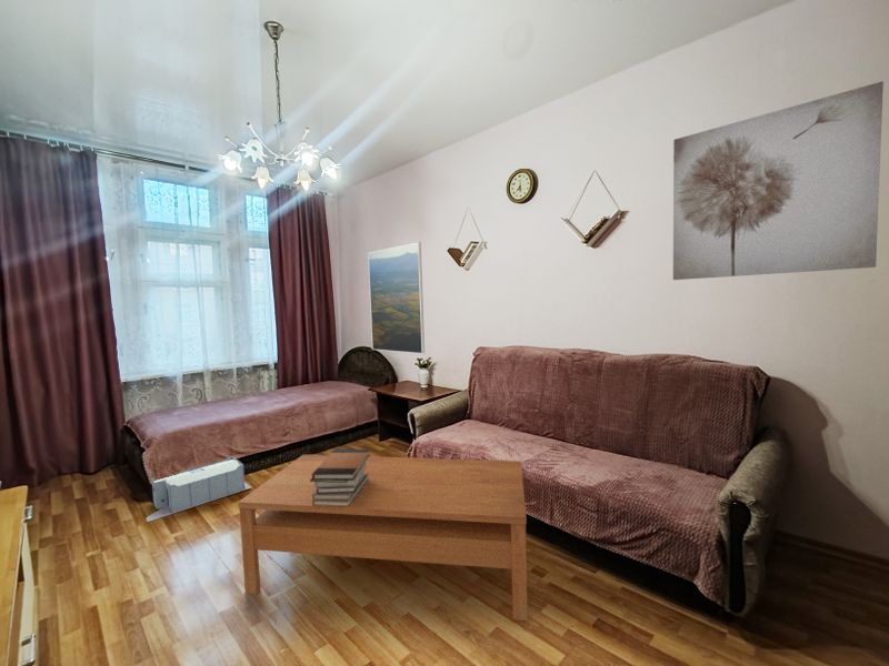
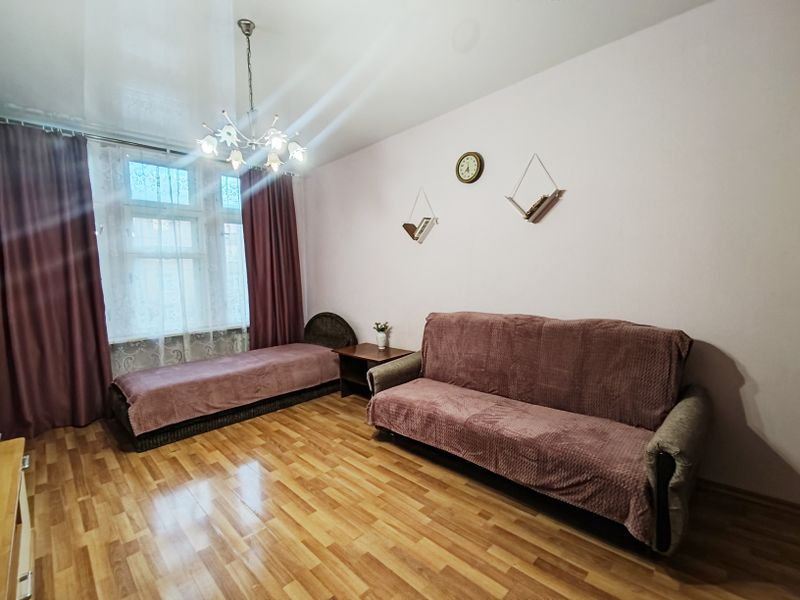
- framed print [367,241,426,355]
- storage bin [146,455,252,523]
- coffee table [237,453,529,623]
- book stack [310,448,371,507]
- wall art [672,80,885,281]
